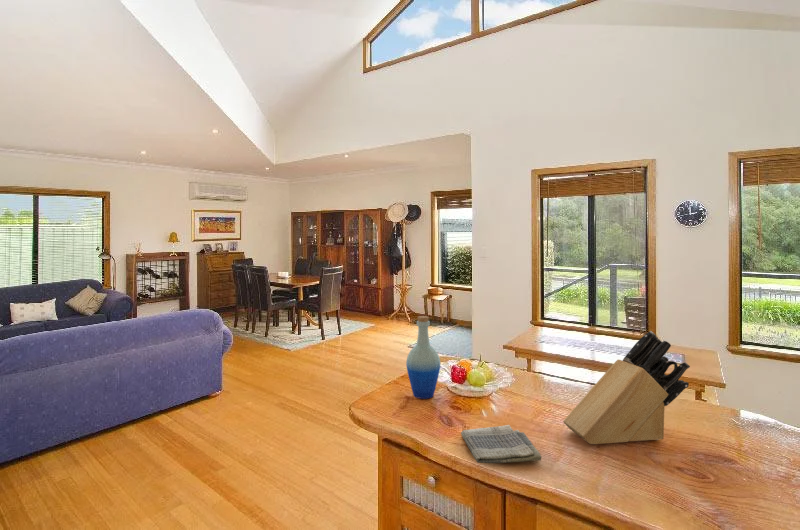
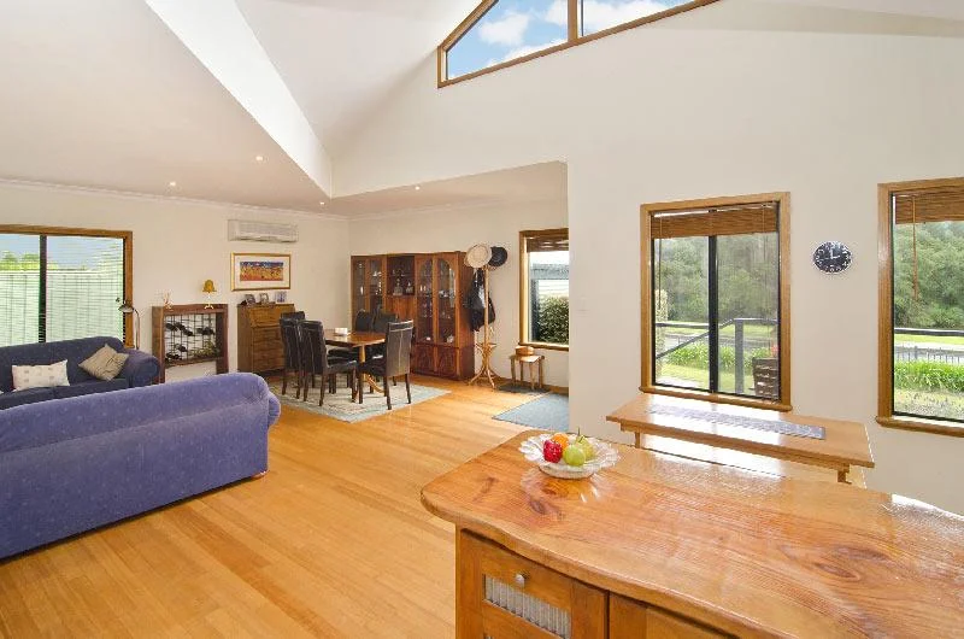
- knife block [562,330,691,445]
- bottle [405,315,441,400]
- dish towel [460,424,543,464]
